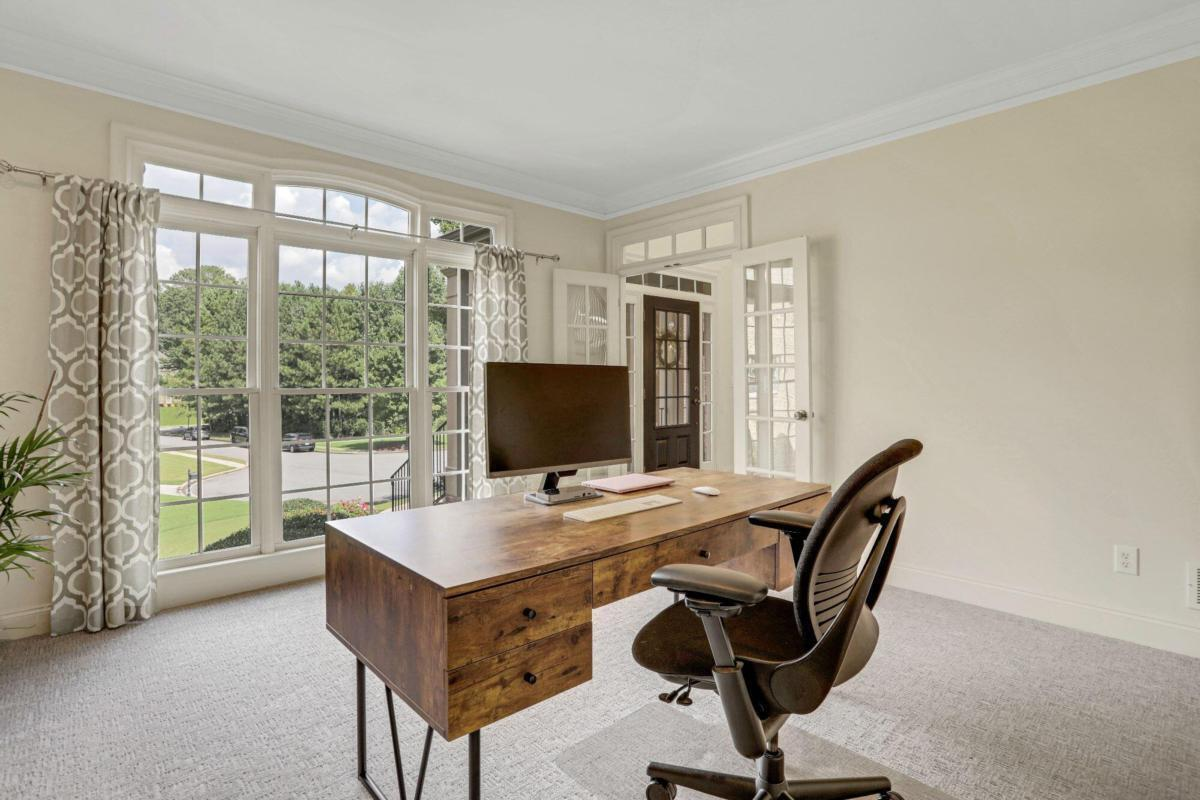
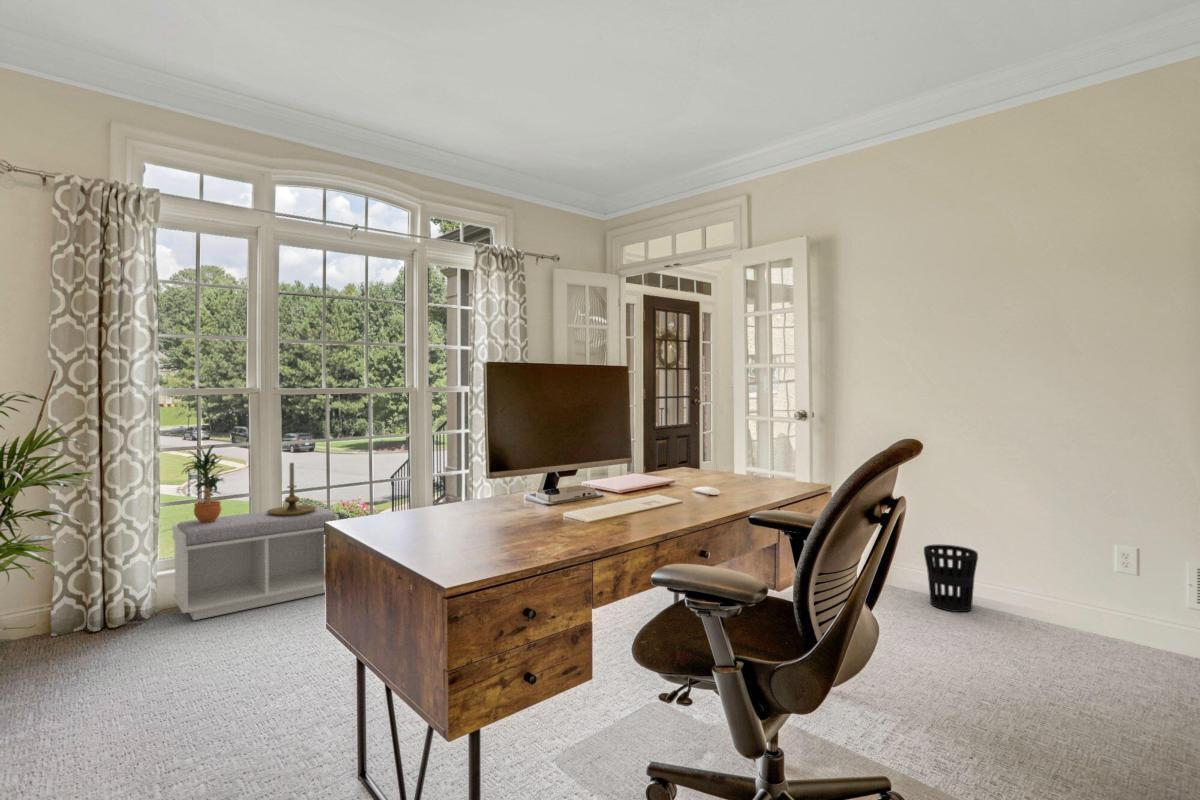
+ wastebasket [923,543,979,613]
+ candle holder [266,462,316,515]
+ bench [172,505,340,621]
+ potted plant [181,444,225,523]
